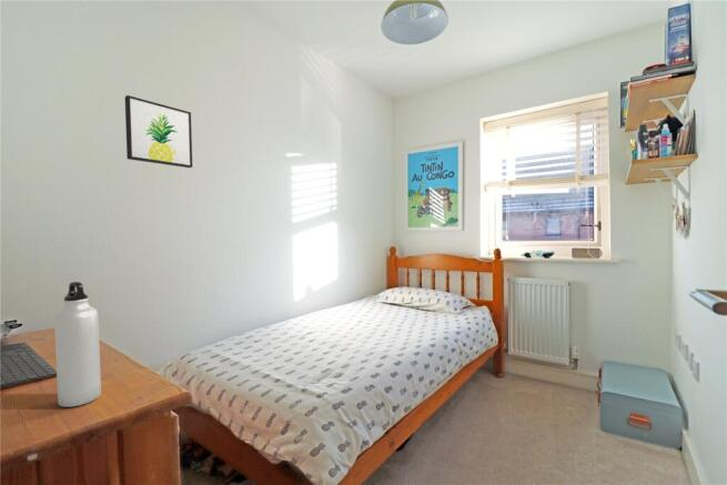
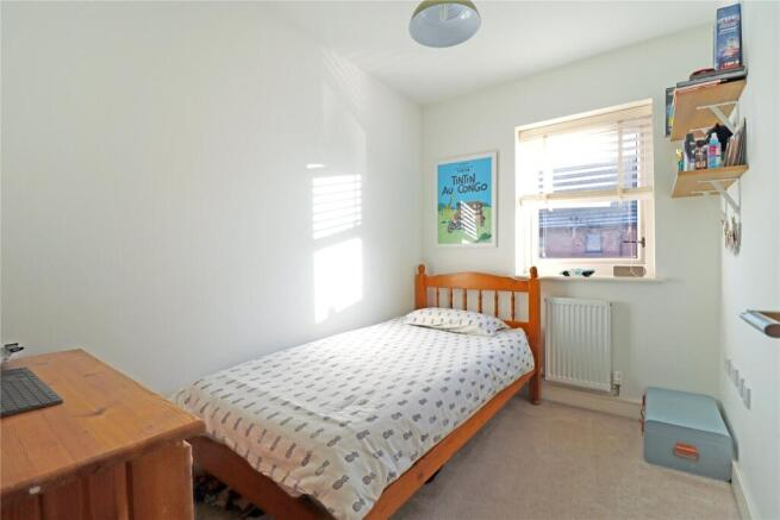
- wall art [124,94,193,169]
- water bottle [53,281,102,408]
